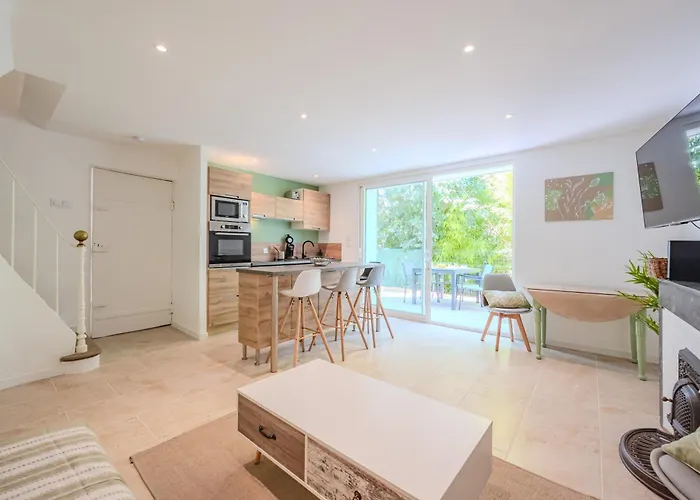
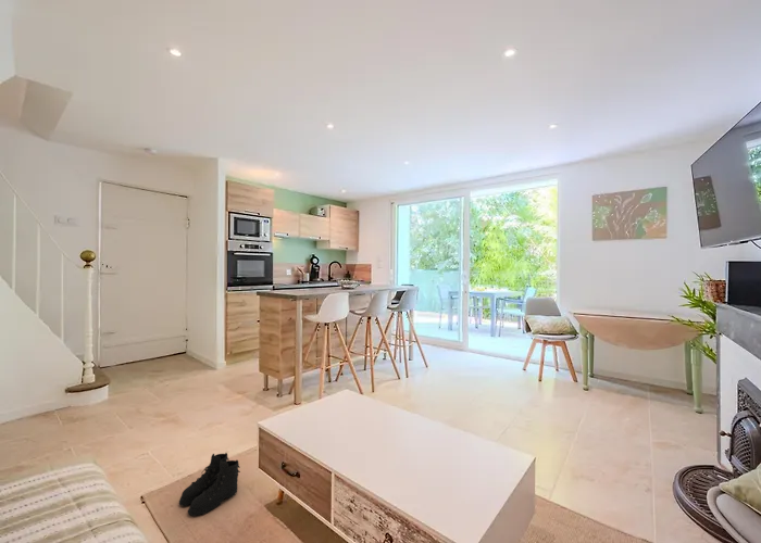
+ boots [178,452,241,517]
